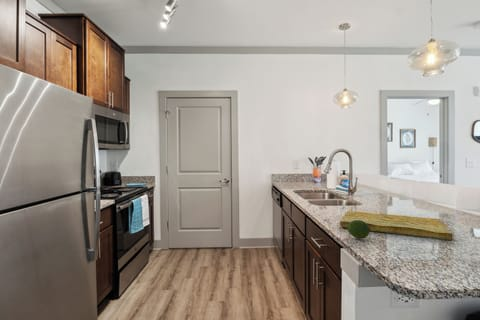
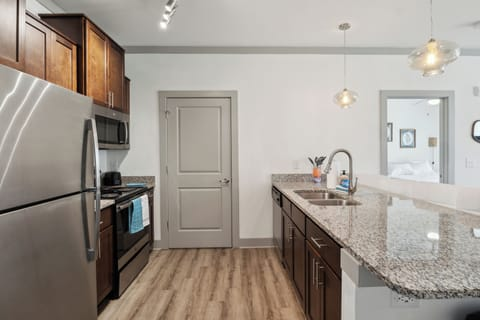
- cutting board [339,210,453,241]
- fruit [347,220,371,240]
